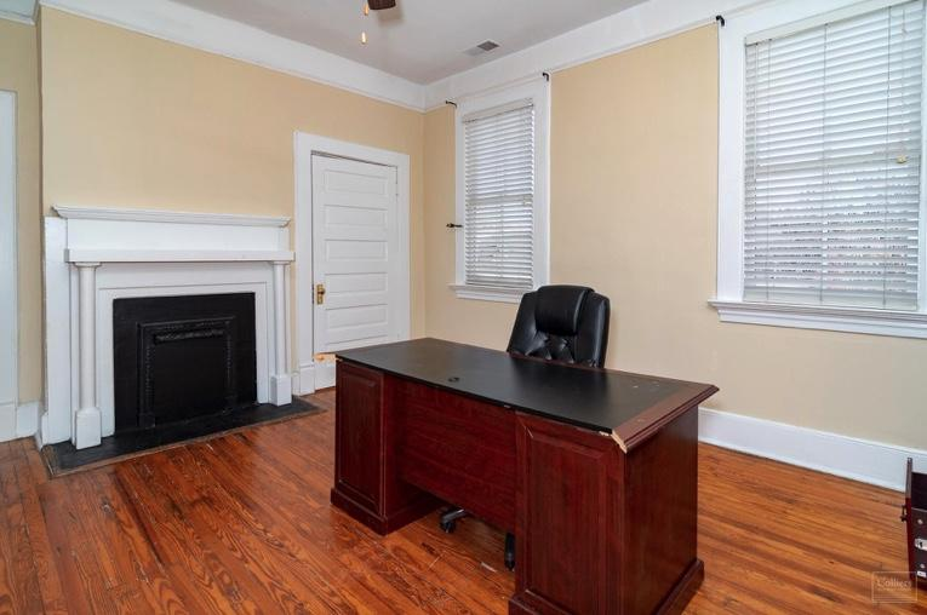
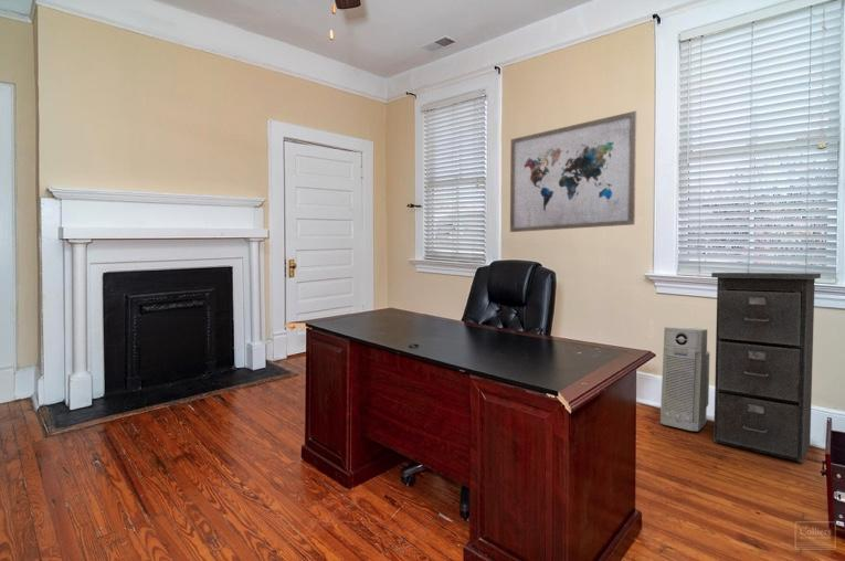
+ air purifier [659,326,710,432]
+ filing cabinet [710,272,822,464]
+ wall art [509,110,637,233]
